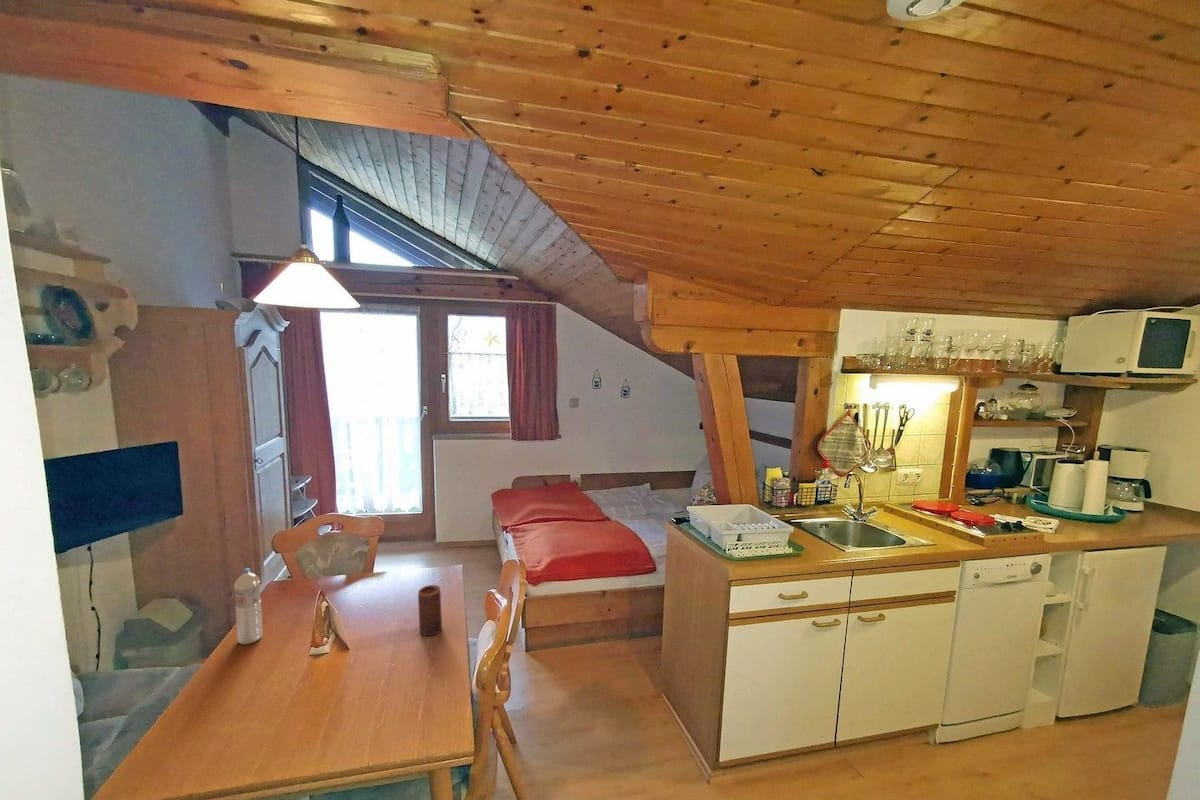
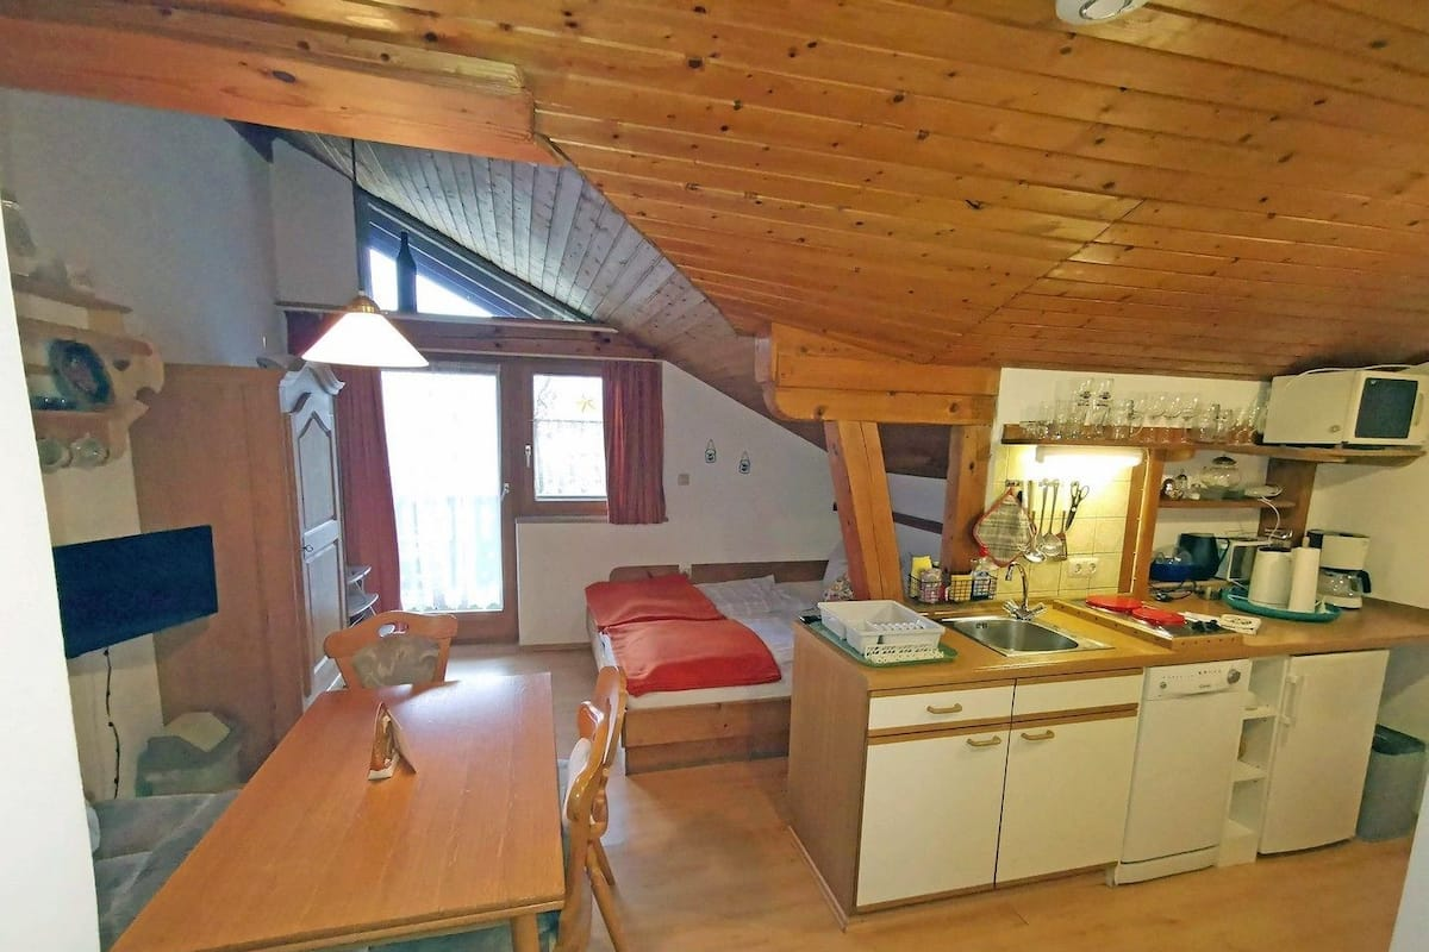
- candle [417,584,443,636]
- water bottle [233,567,264,645]
